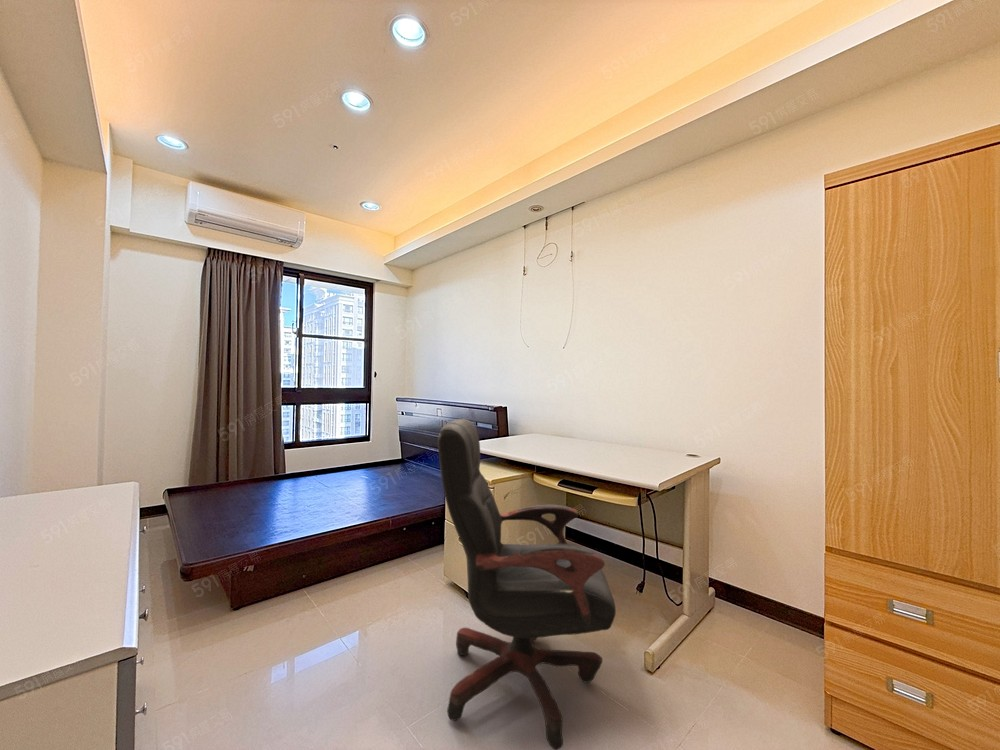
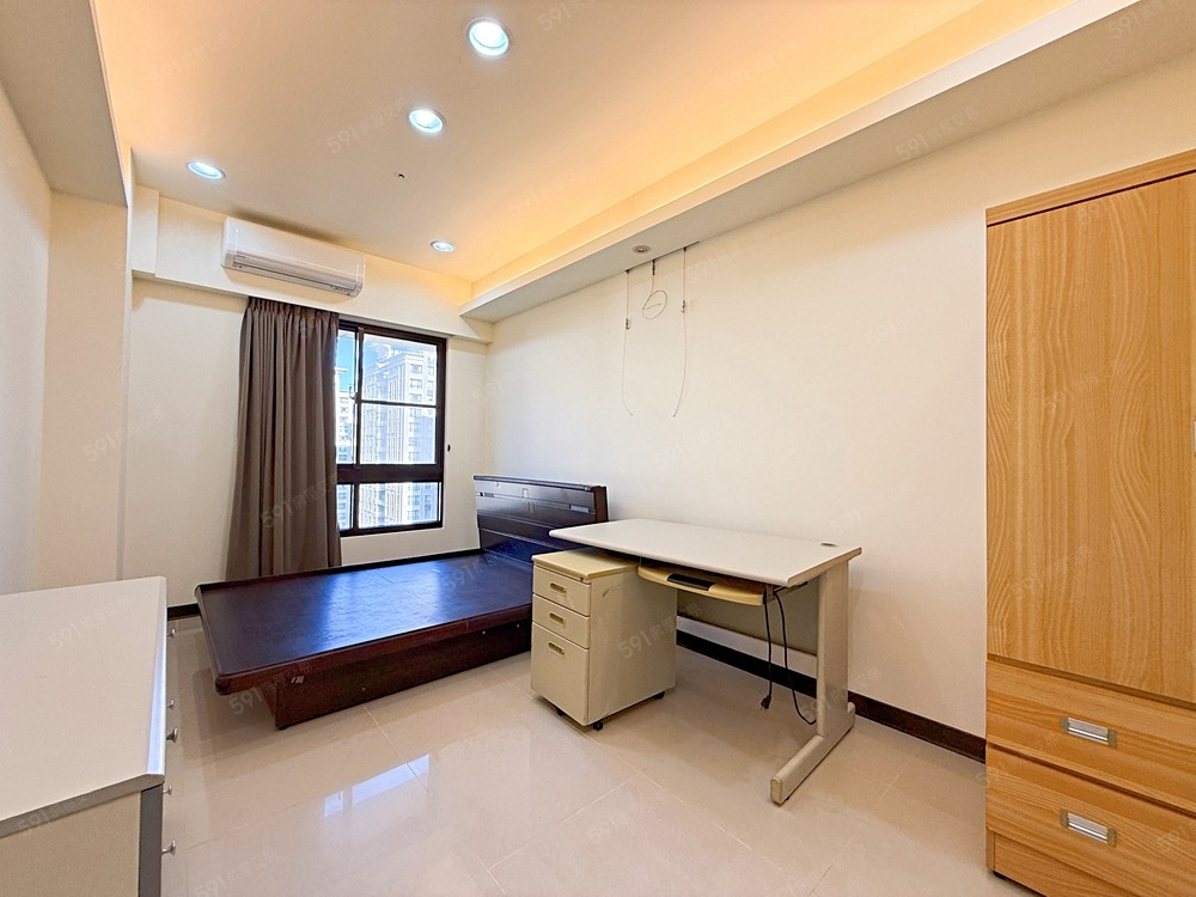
- office chair [437,418,617,750]
